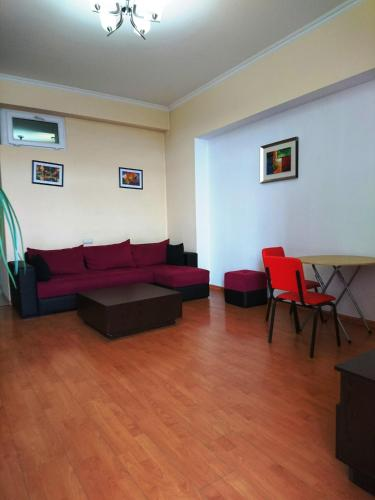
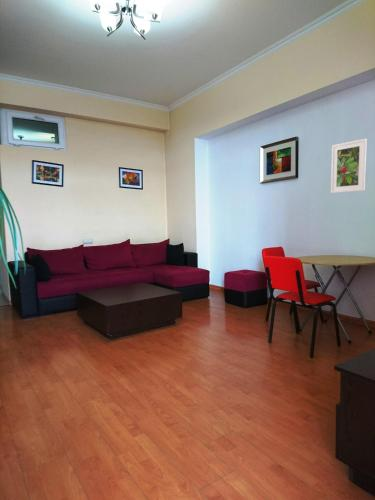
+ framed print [330,138,368,194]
